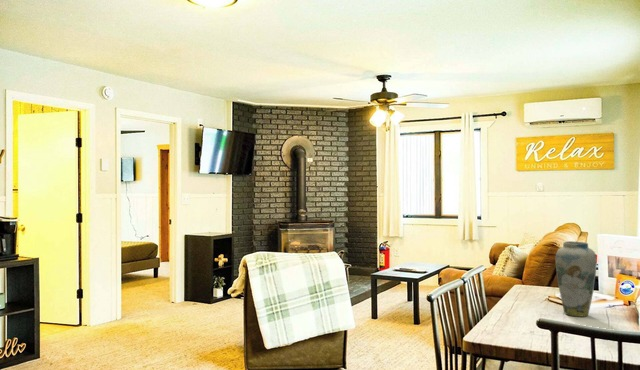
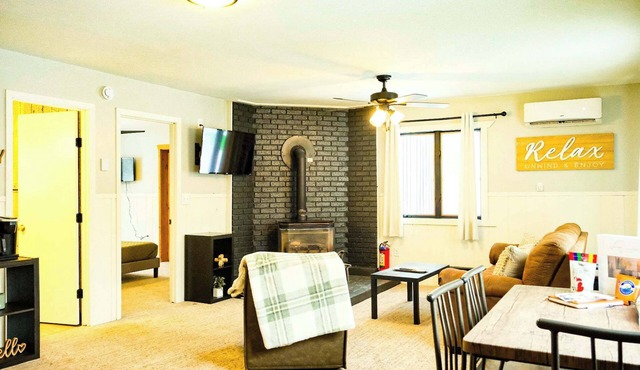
- vase [555,240,598,318]
